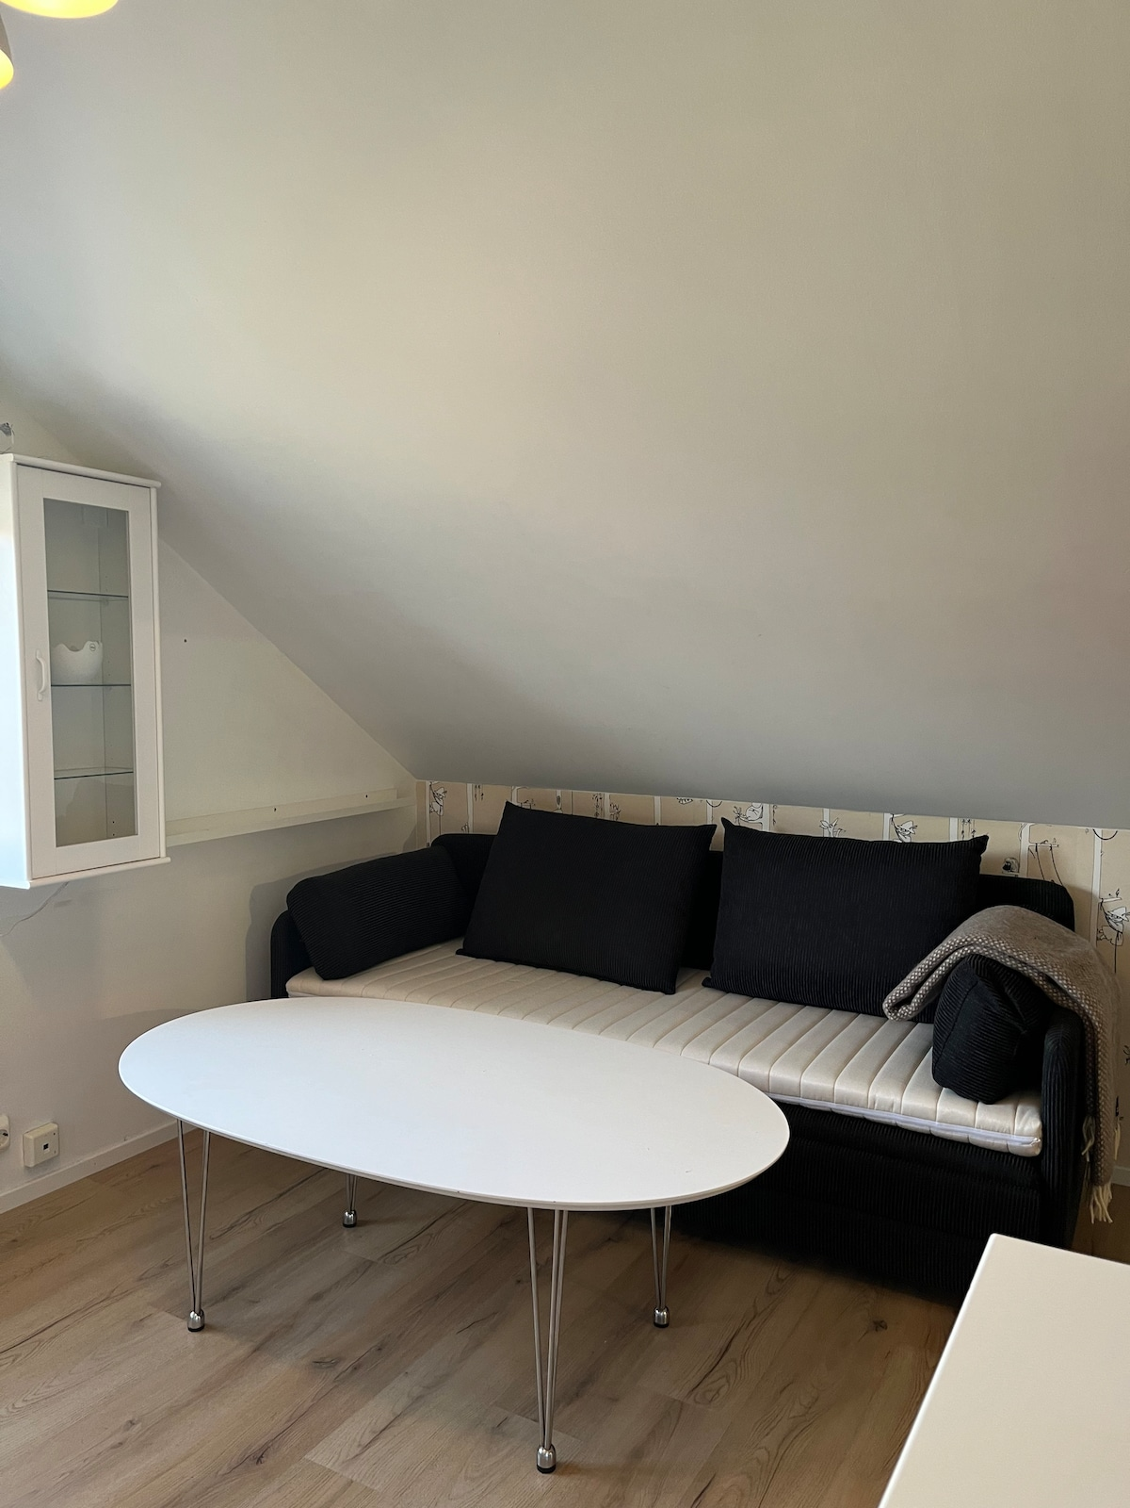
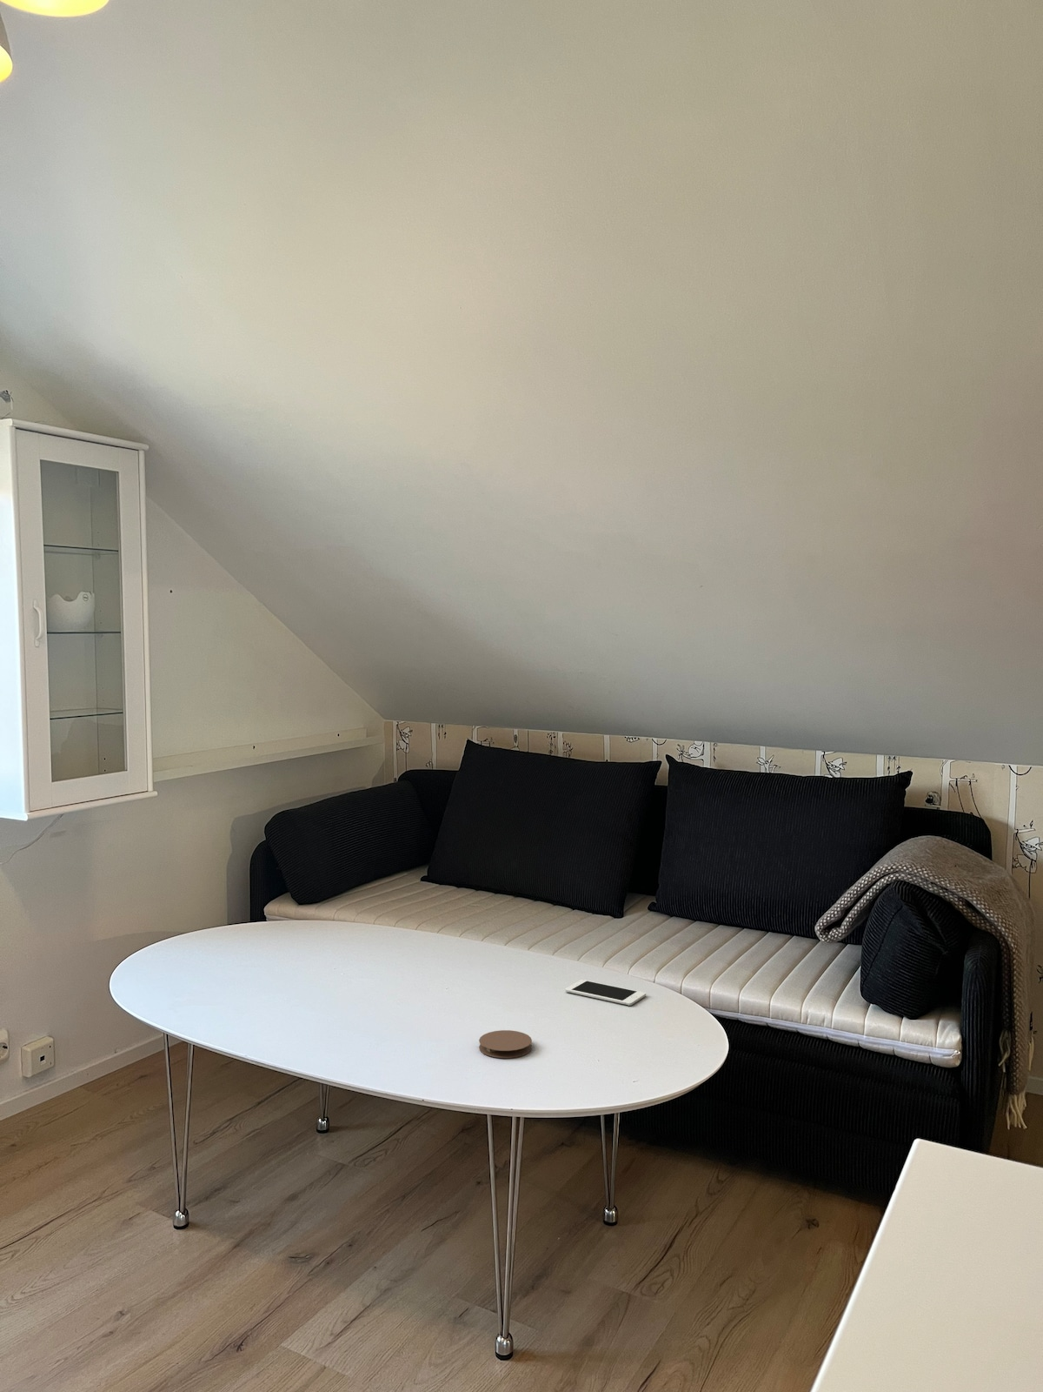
+ coaster [478,1029,532,1059]
+ cell phone [564,979,646,1006]
